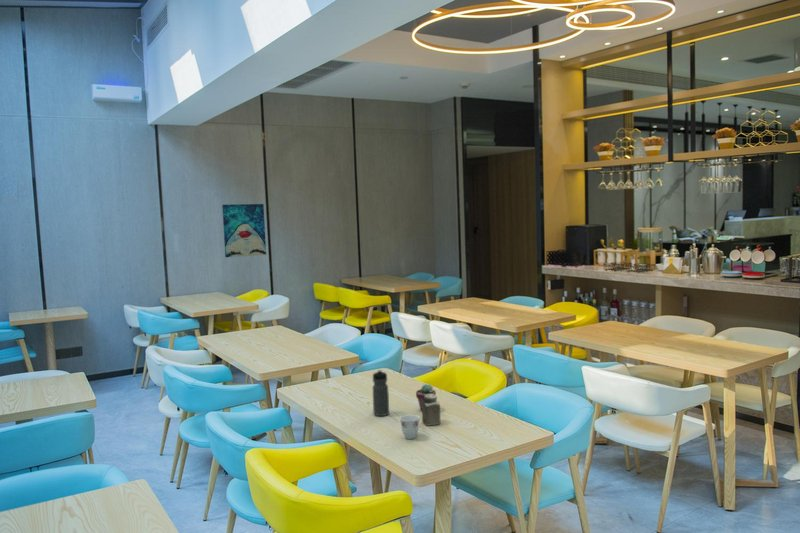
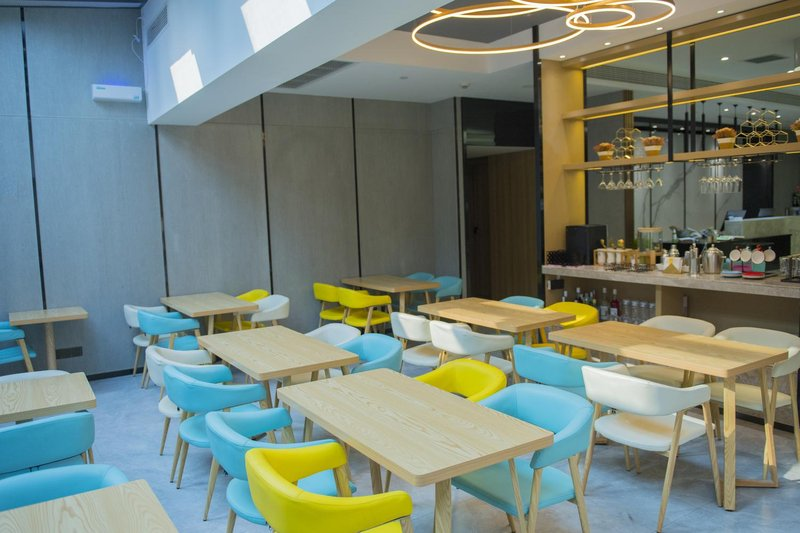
- teacup [398,414,421,440]
- potted succulent [415,383,437,412]
- salt shaker [421,394,441,427]
- water bottle [371,369,390,417]
- wall art [221,203,267,258]
